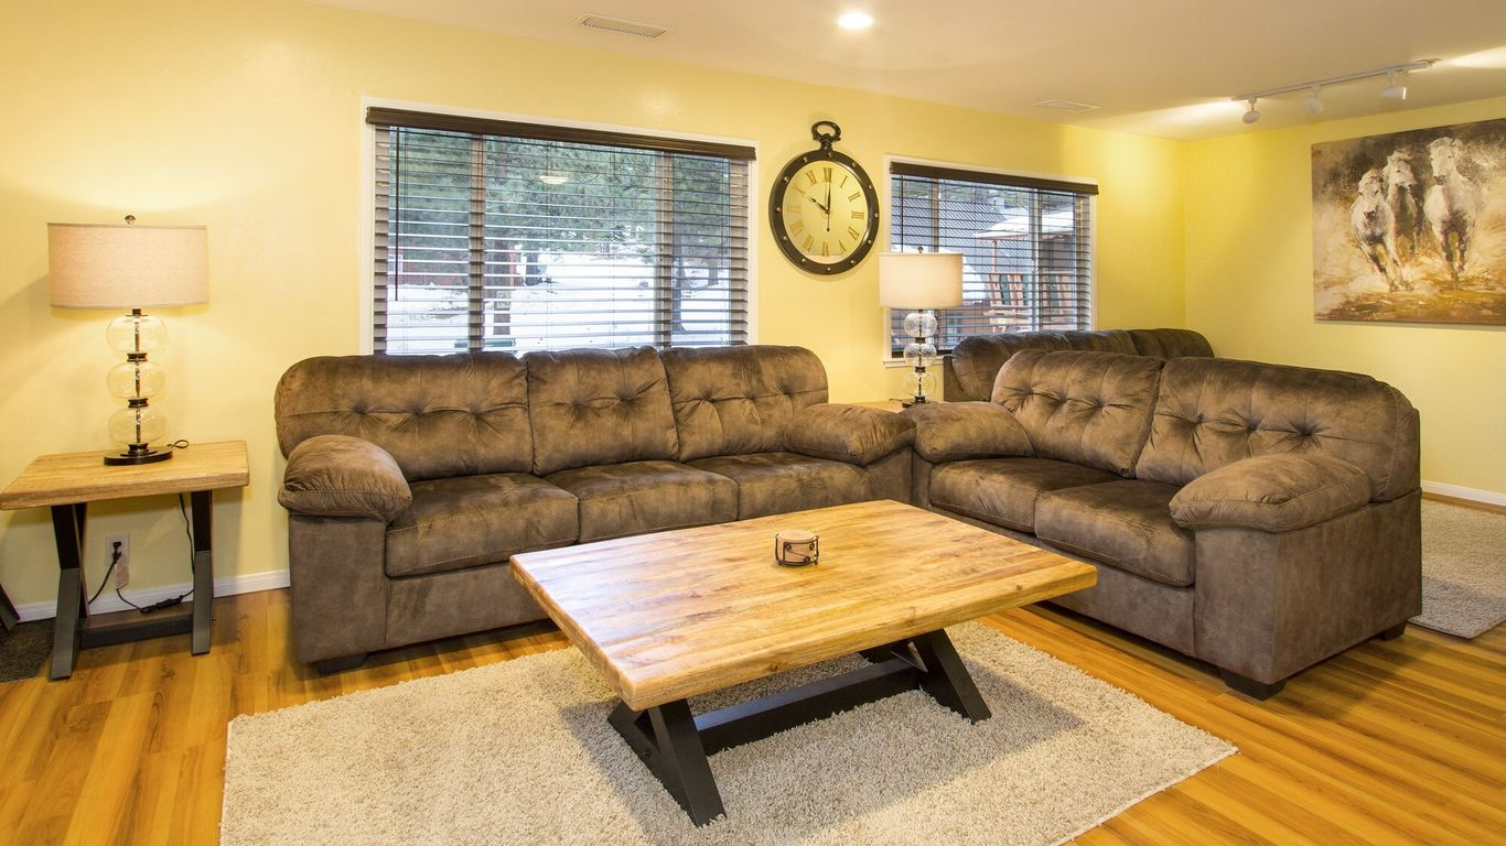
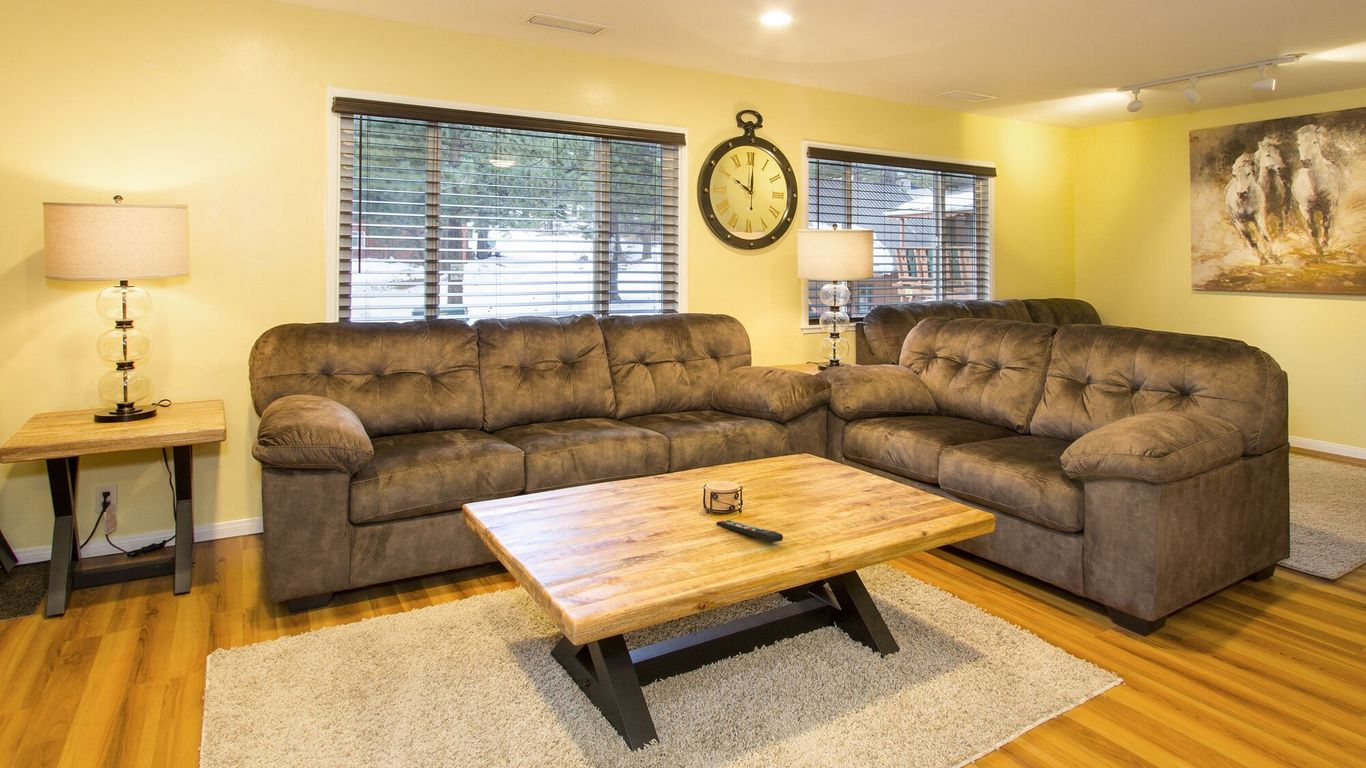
+ remote control [715,519,784,544]
